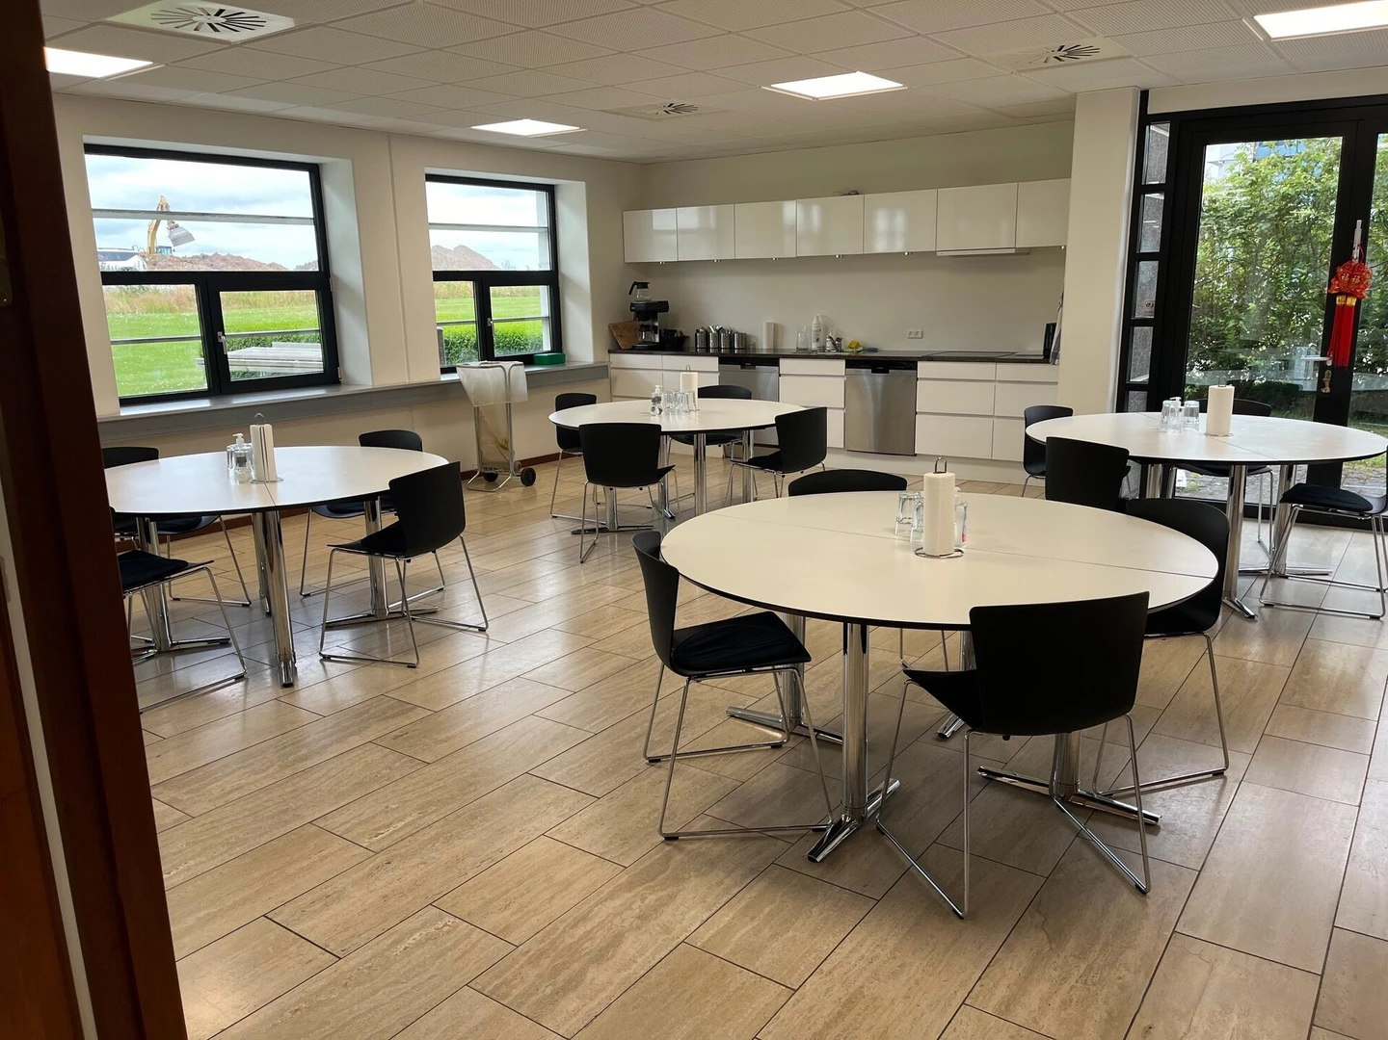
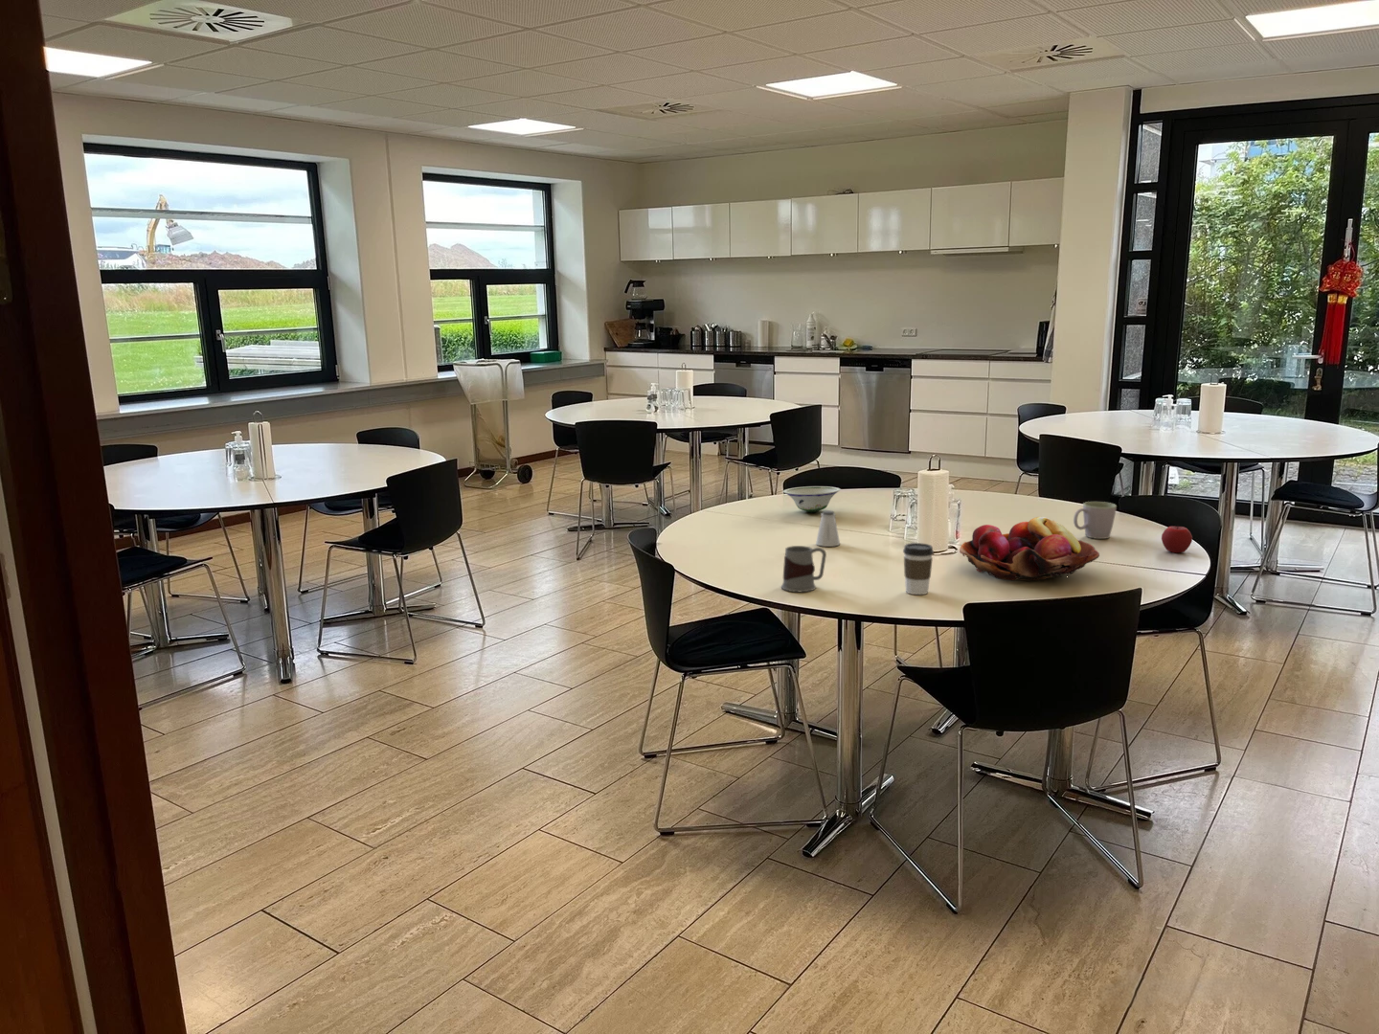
+ mug [1073,501,1117,540]
+ saltshaker [815,509,840,547]
+ fruit basket [959,516,1100,581]
+ apple [1161,525,1193,553]
+ bowl [783,486,842,513]
+ mug [781,545,827,593]
+ coffee cup [902,542,935,595]
